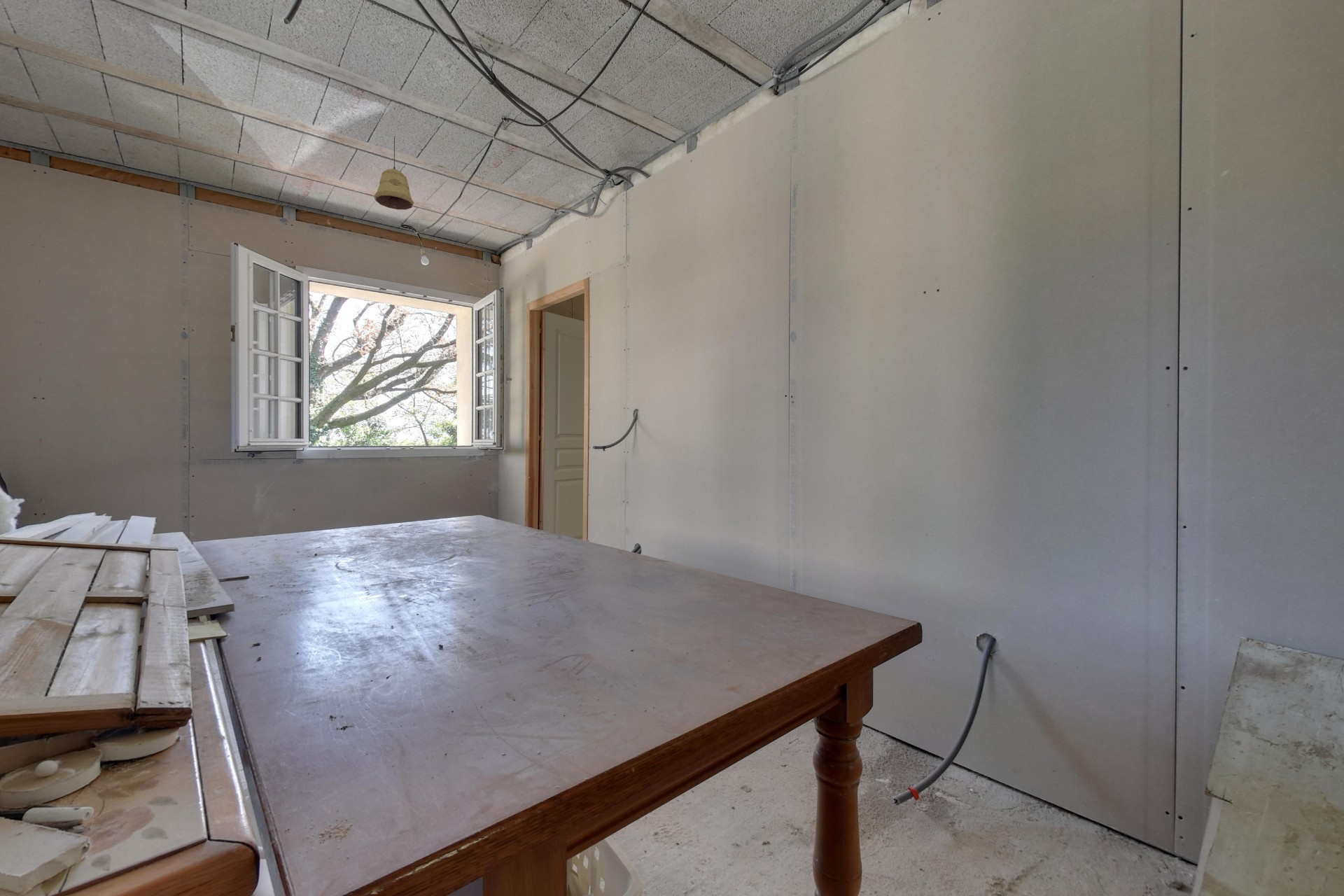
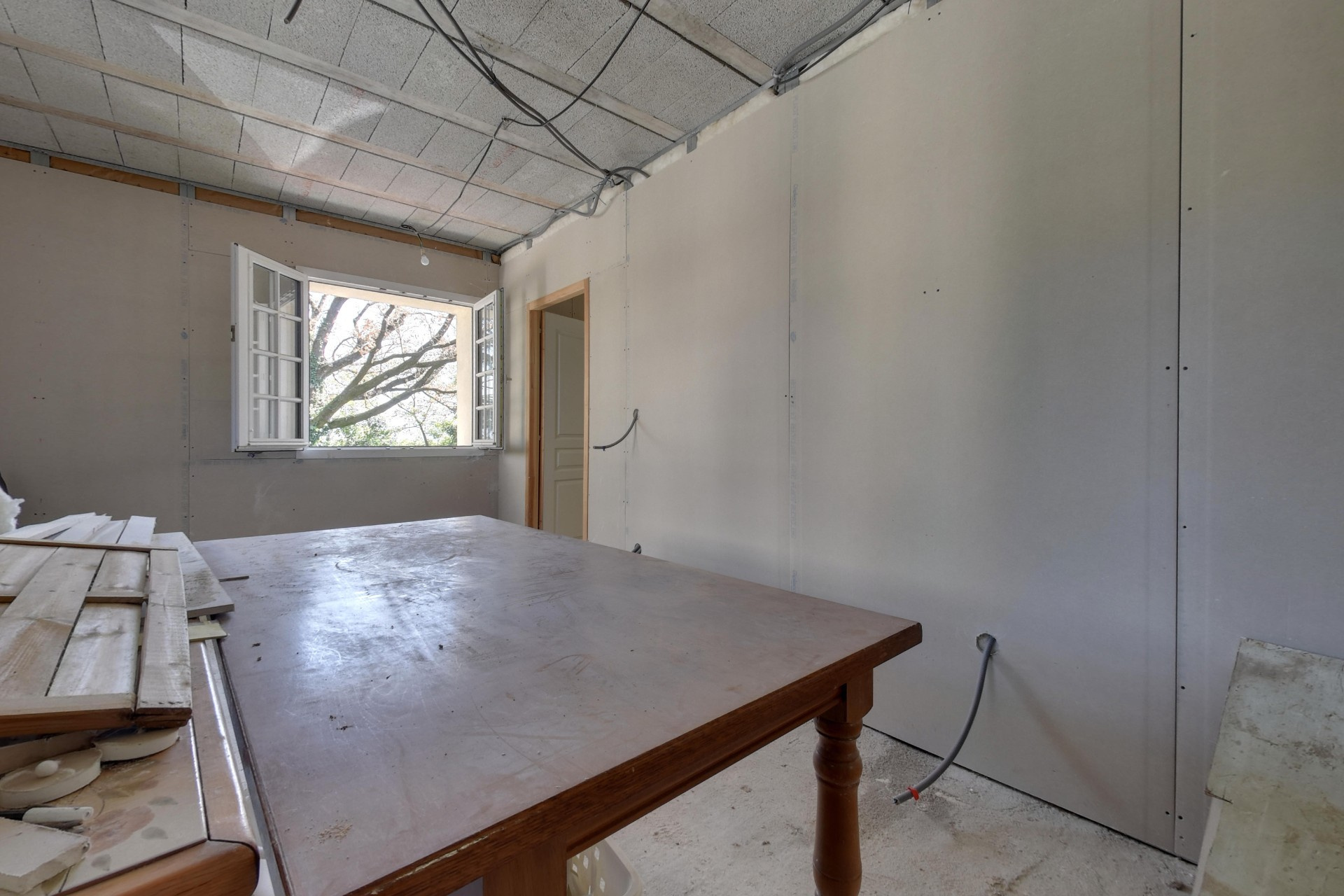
- pendant light [374,136,414,210]
